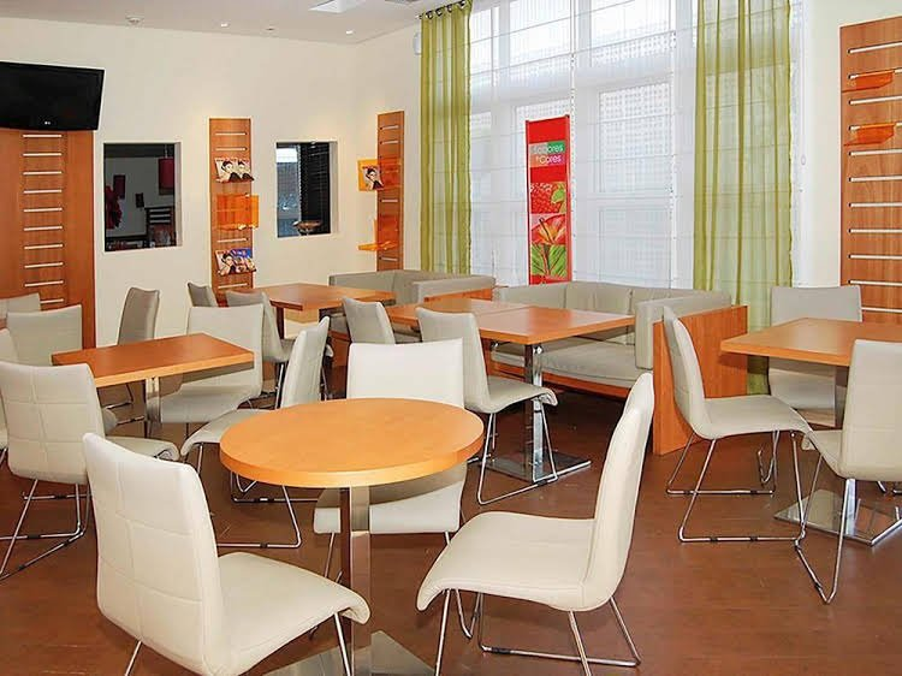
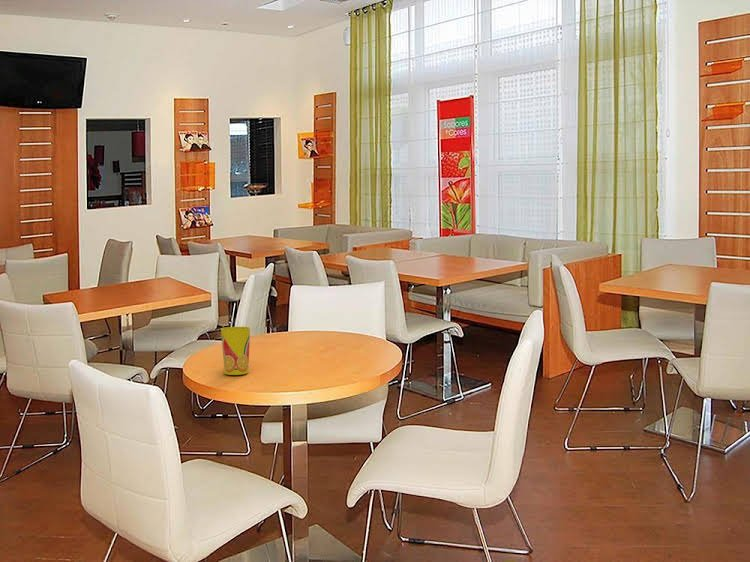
+ cup [220,326,251,376]
